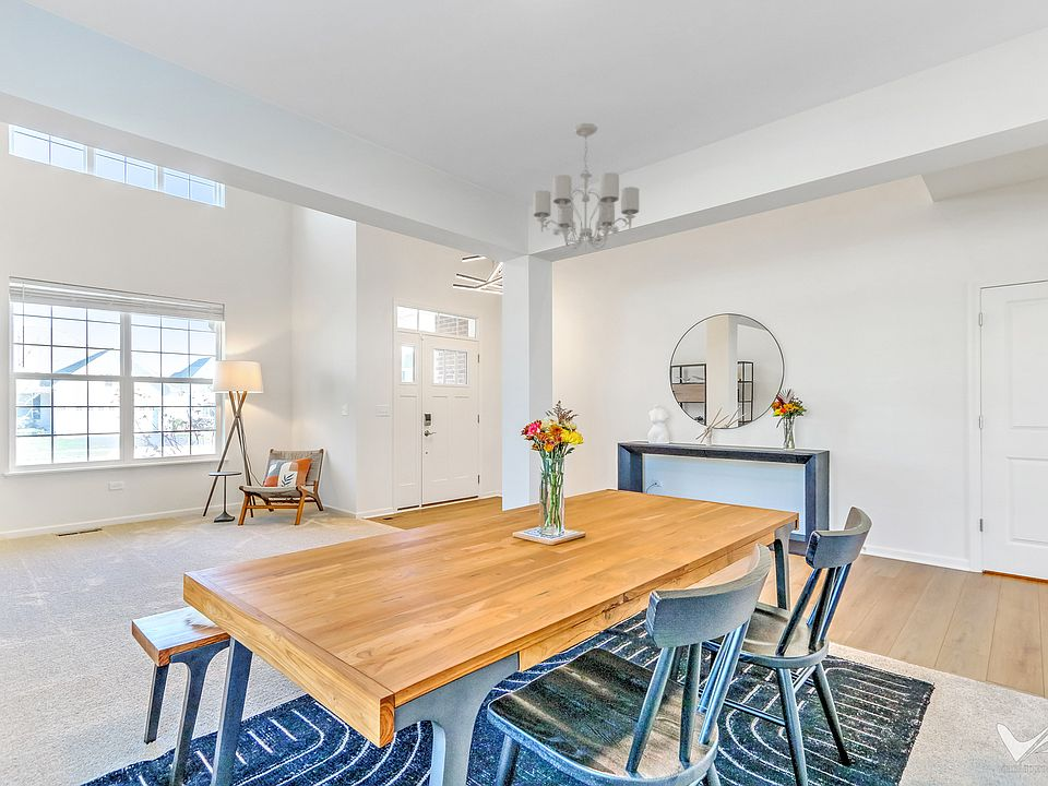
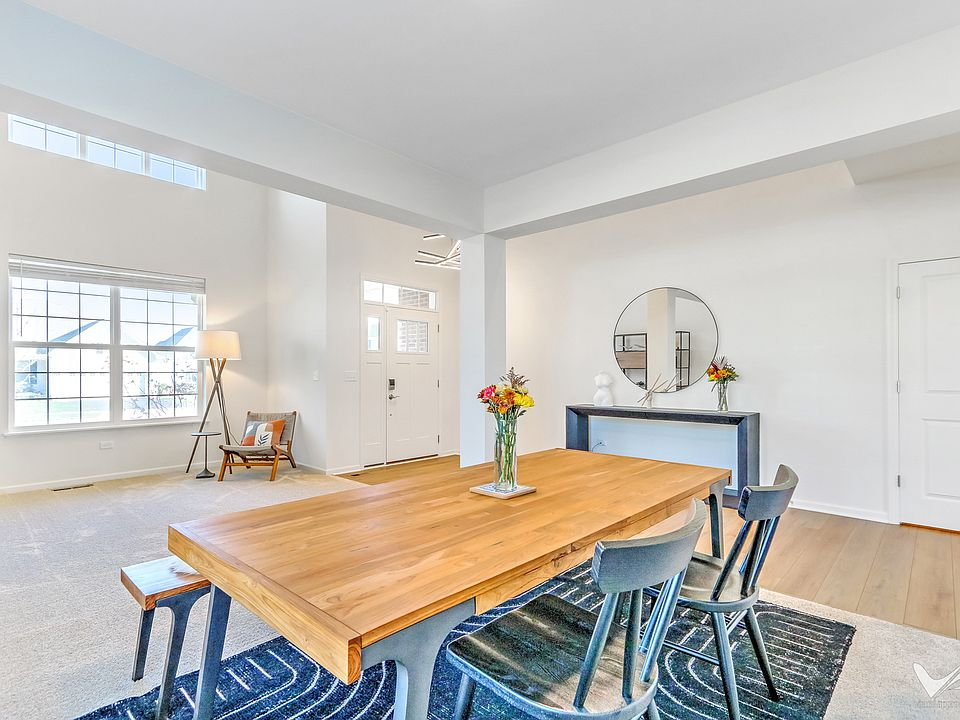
- chandelier [532,122,640,252]
